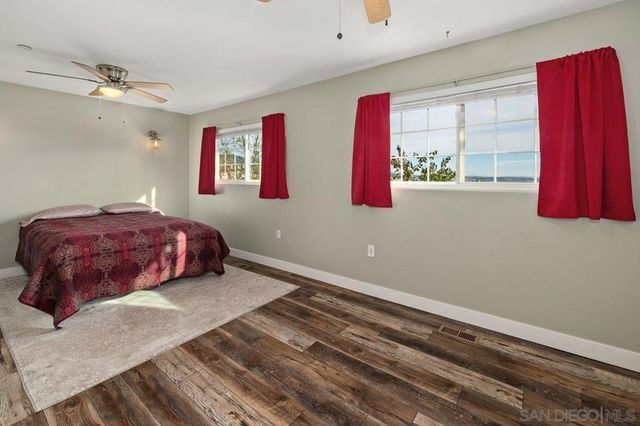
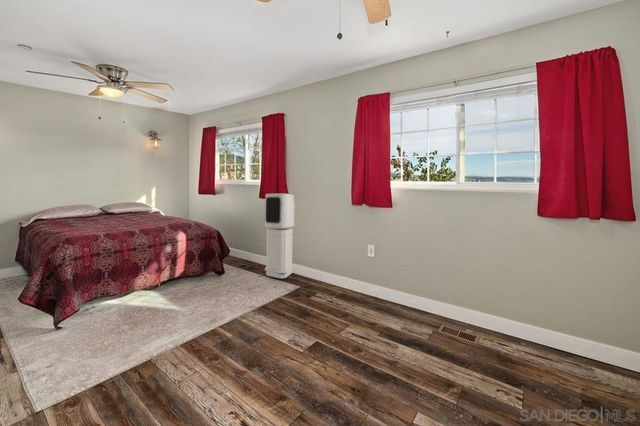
+ air purifier [264,193,295,279]
